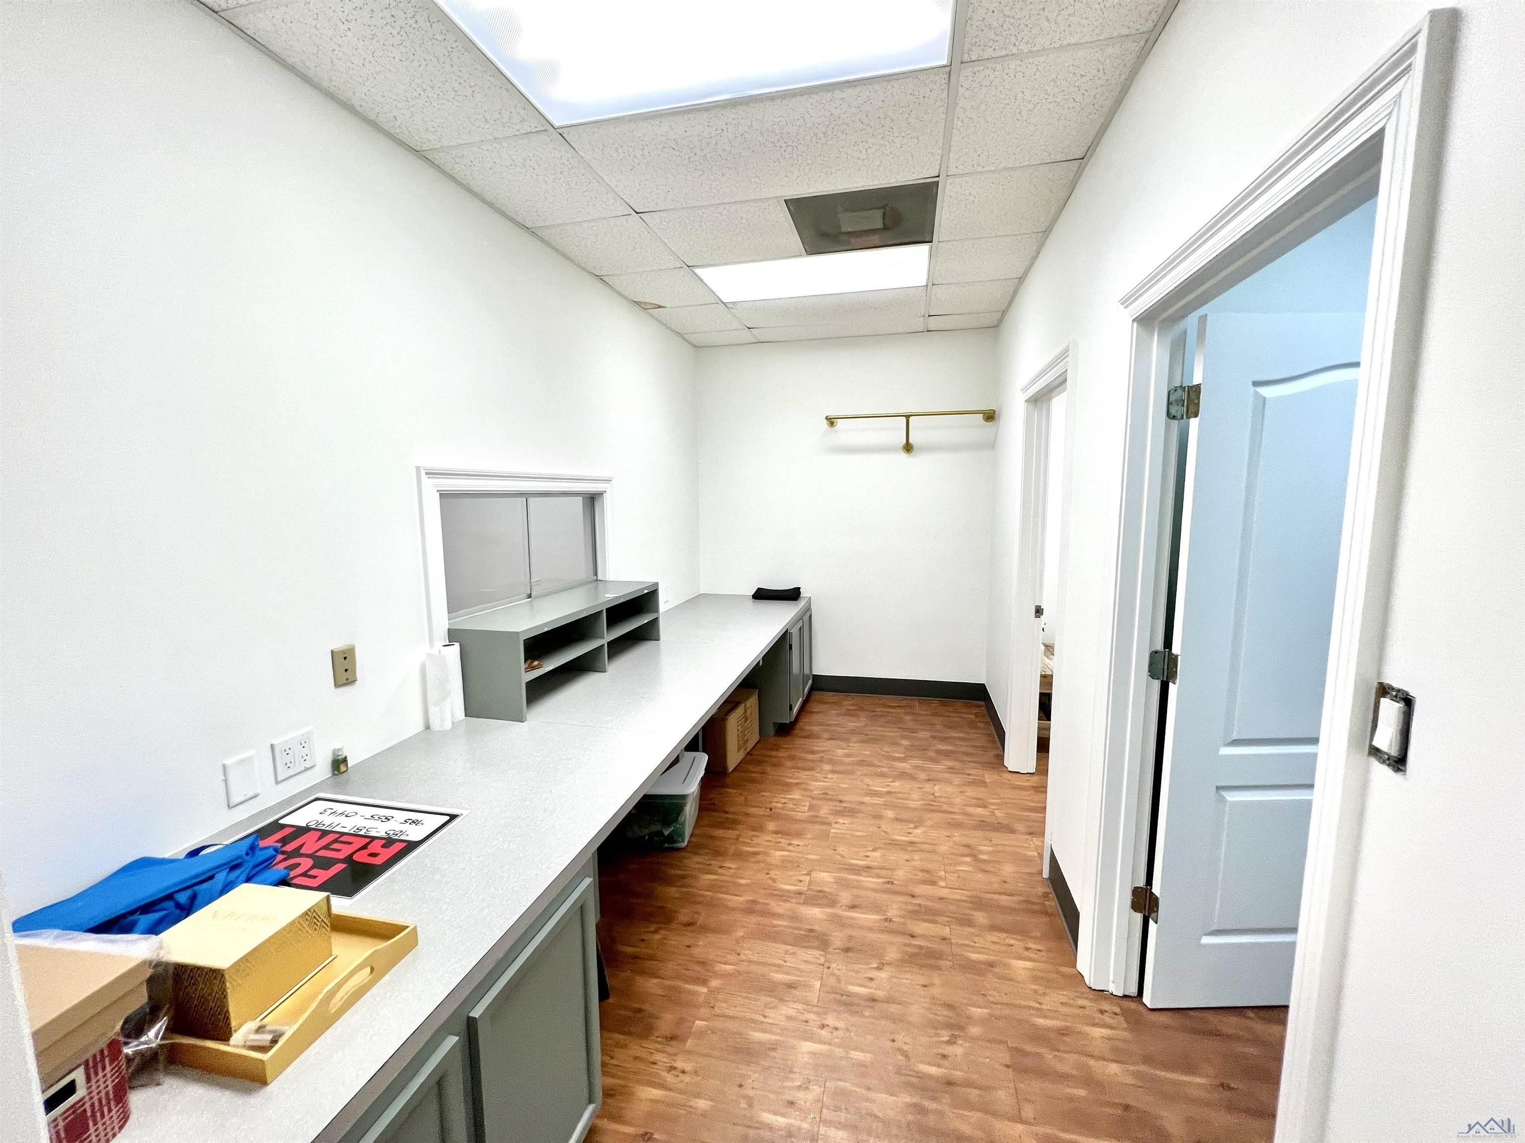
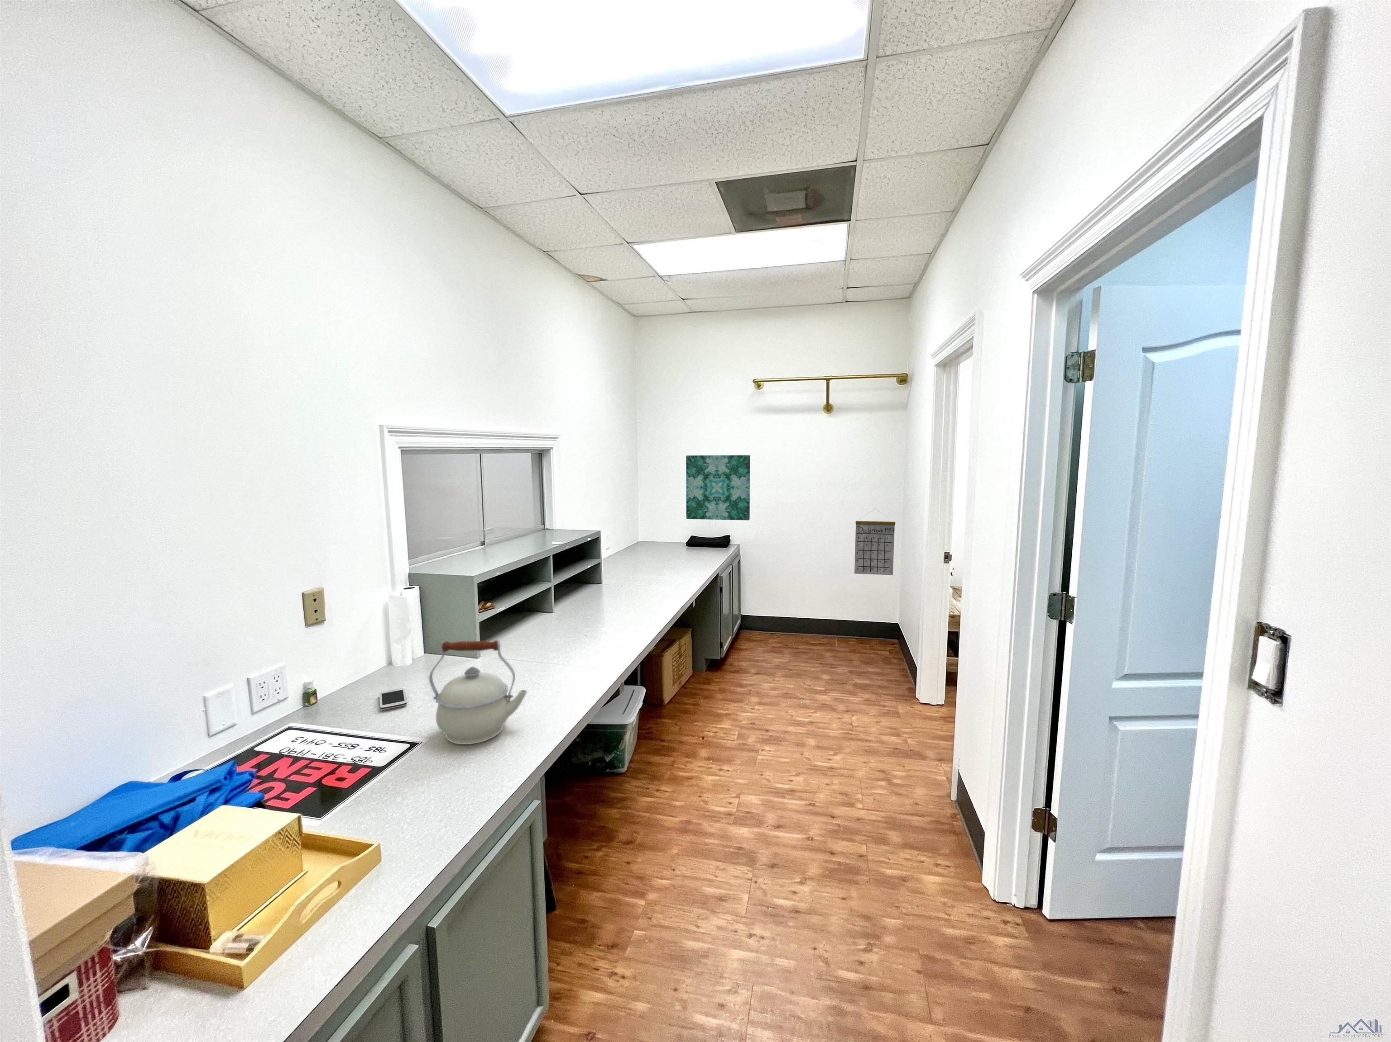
+ calendar [854,508,896,576]
+ wall art [686,455,750,521]
+ smartphone [379,687,407,710]
+ kettle [429,640,528,745]
